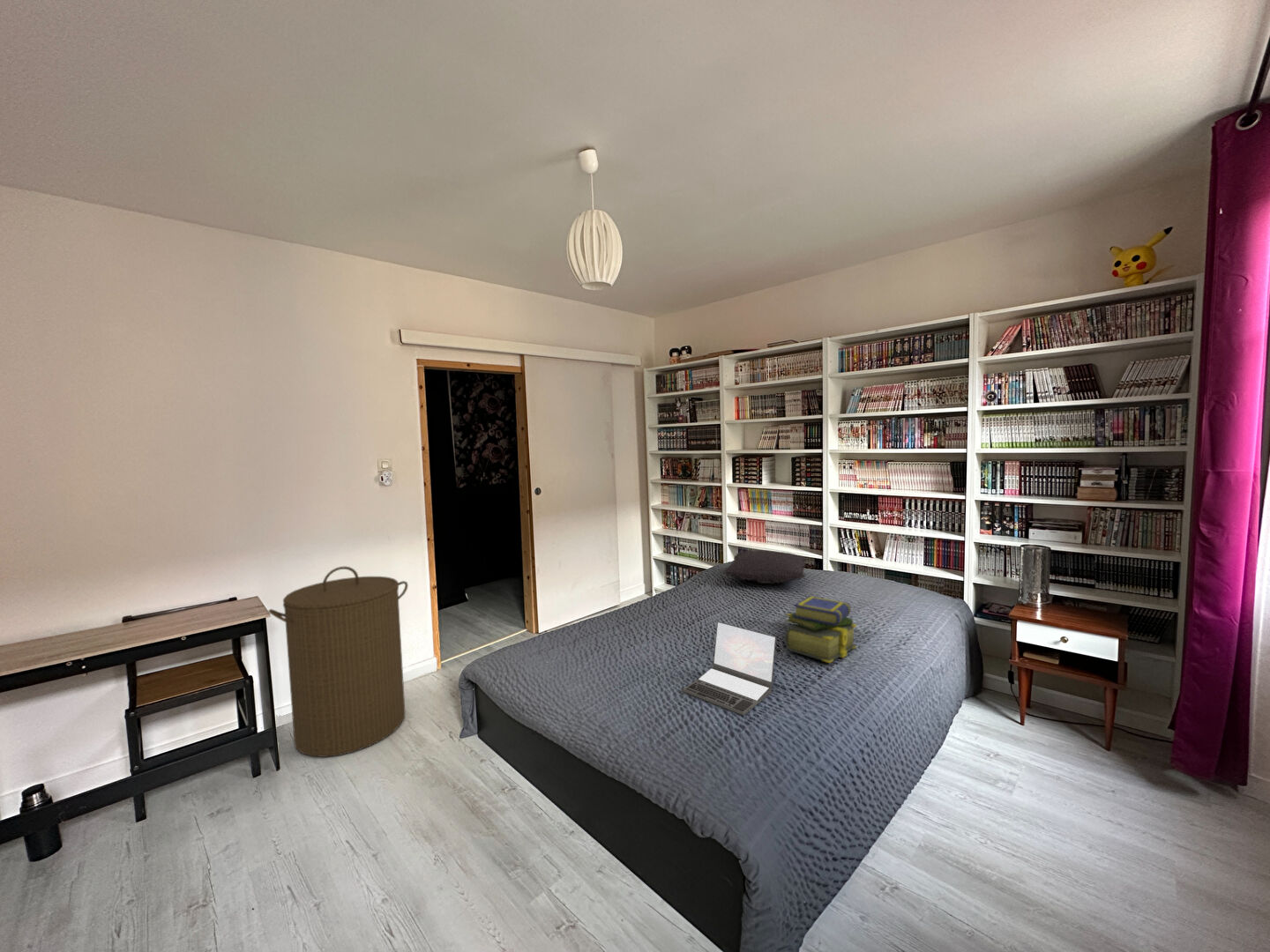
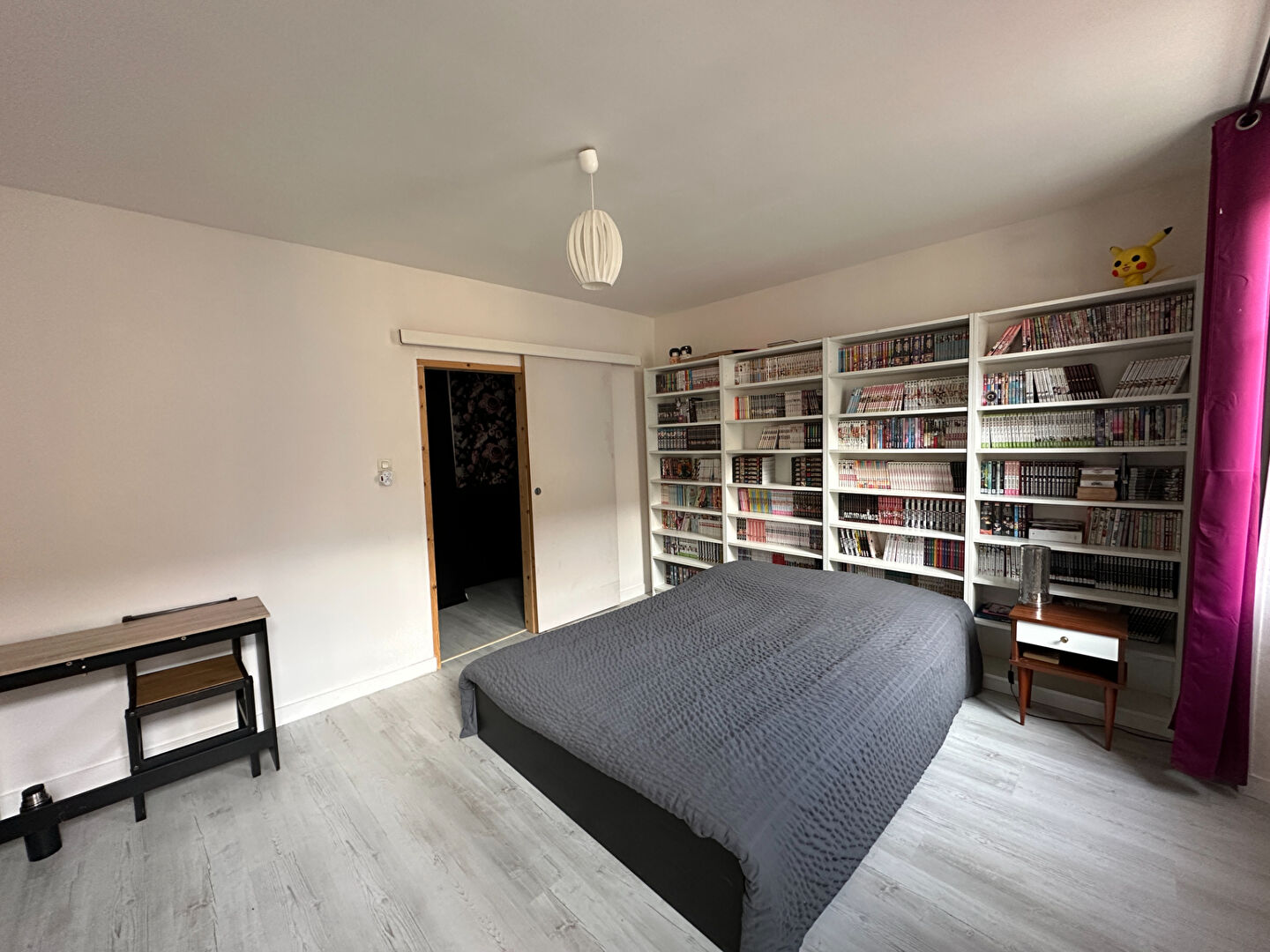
- pillow [722,549,808,585]
- laundry hamper [267,565,409,758]
- stack of books [785,595,857,664]
- laptop [682,621,777,716]
